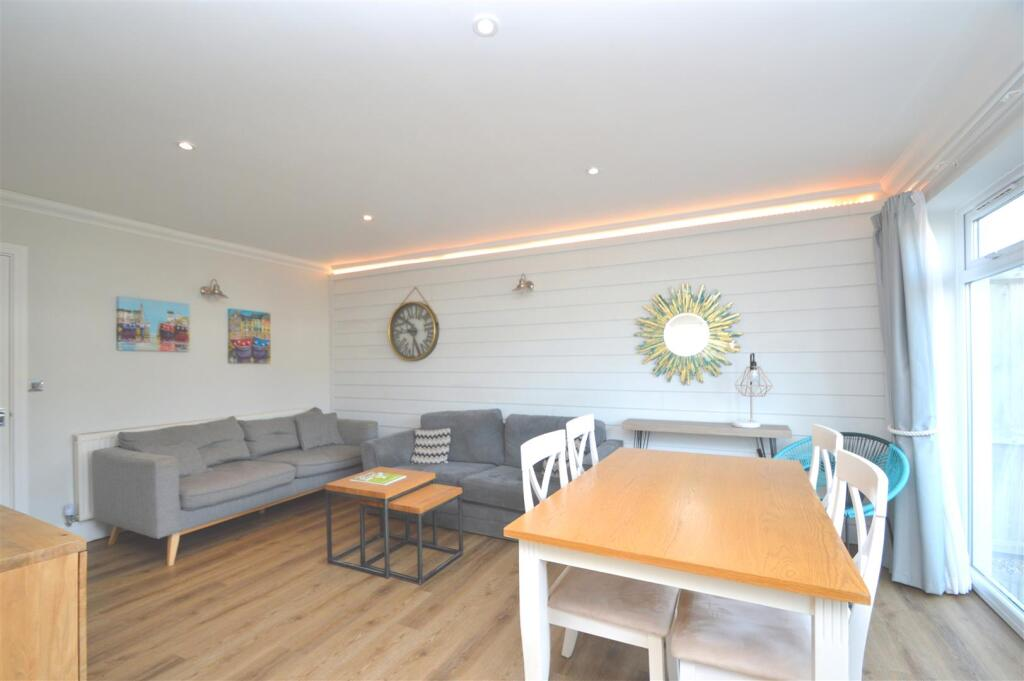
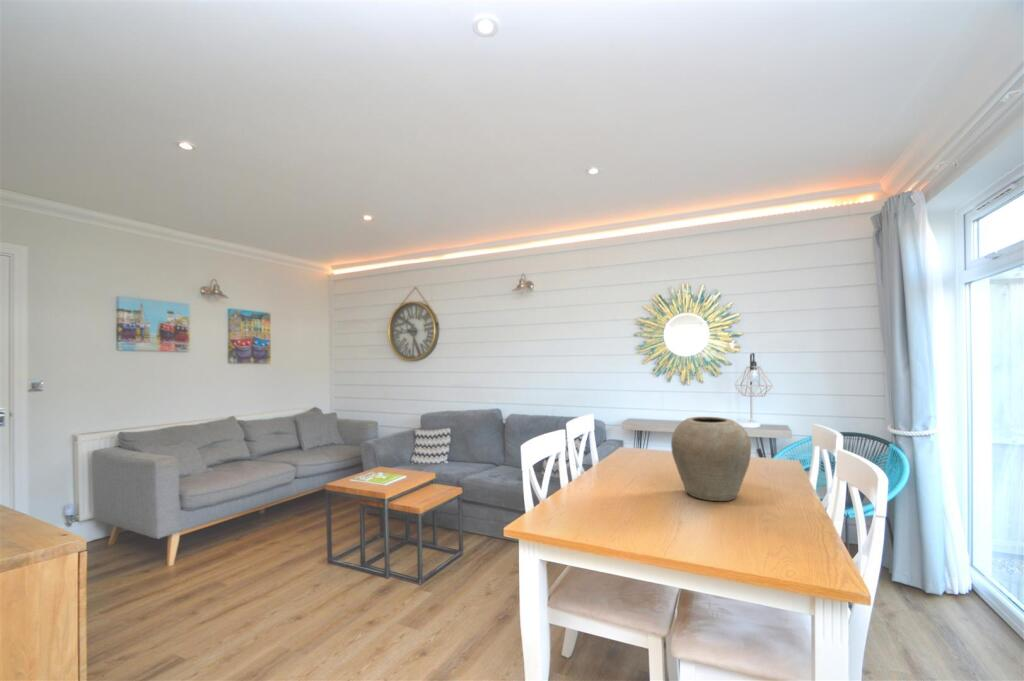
+ vase [670,416,752,502]
